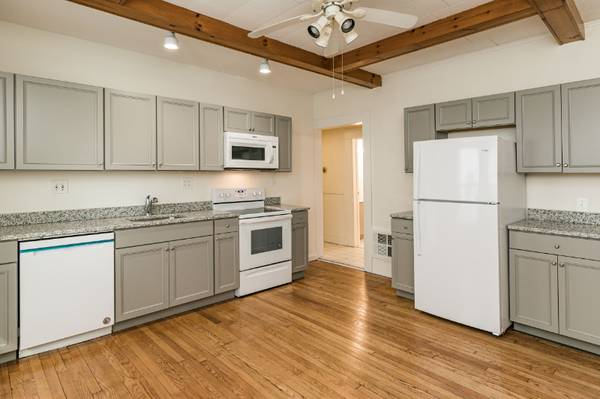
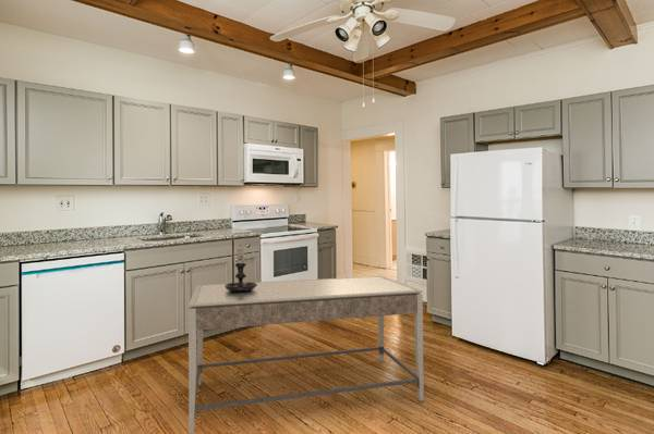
+ dining table [187,275,425,434]
+ candle holder [225,244,257,292]
